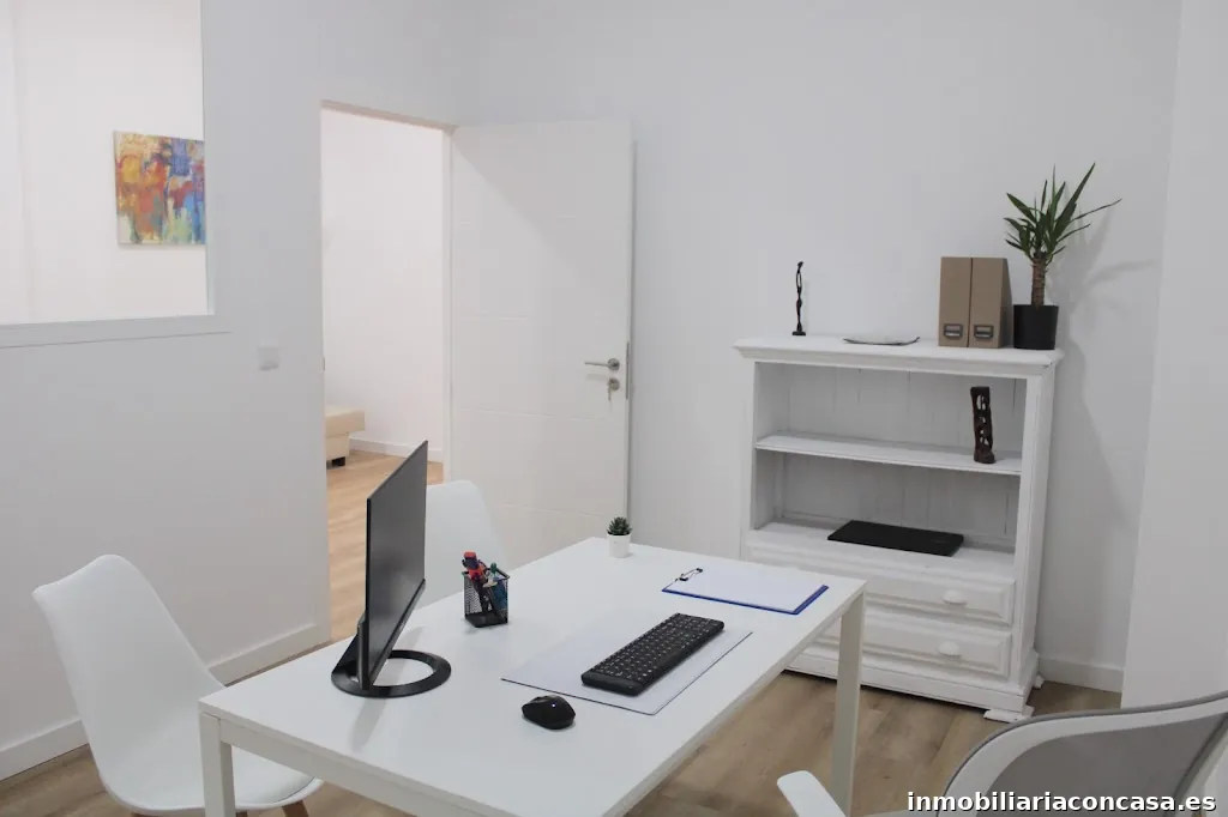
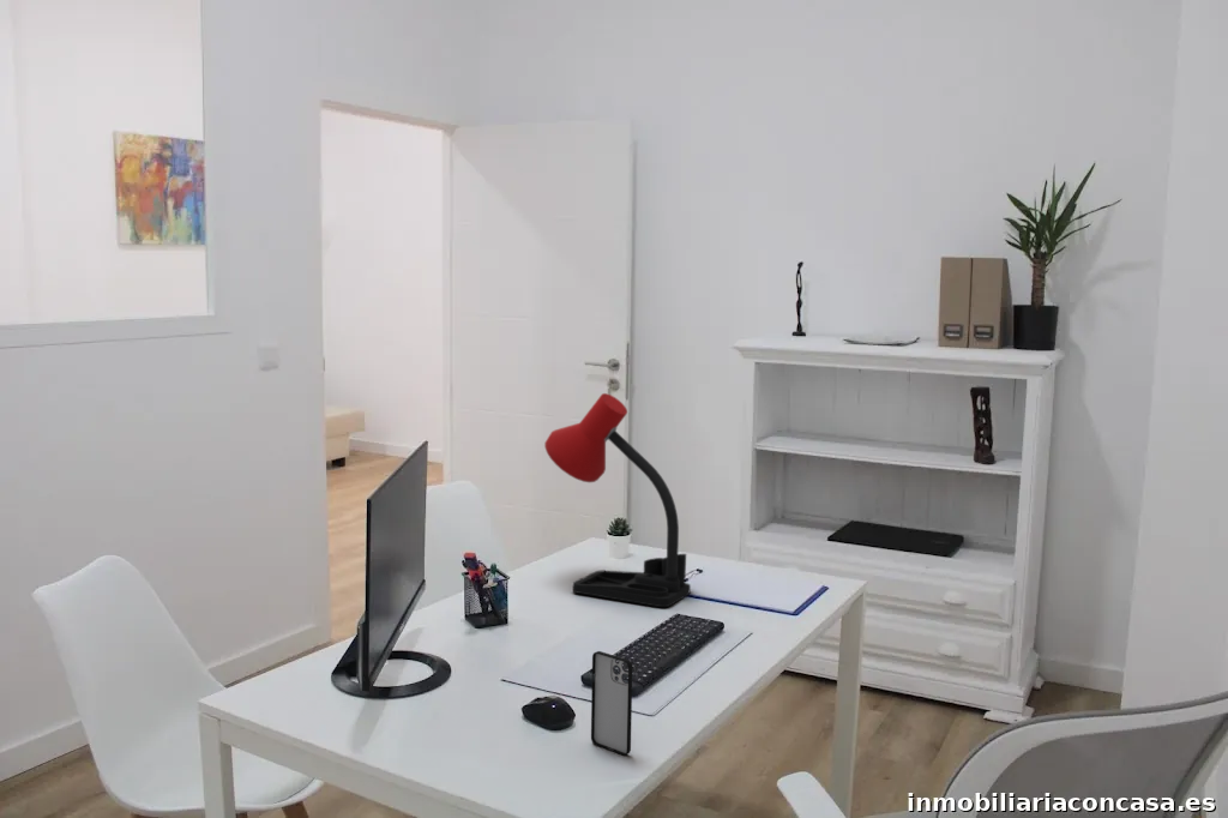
+ smartphone [590,650,633,757]
+ desk lamp [543,392,692,608]
